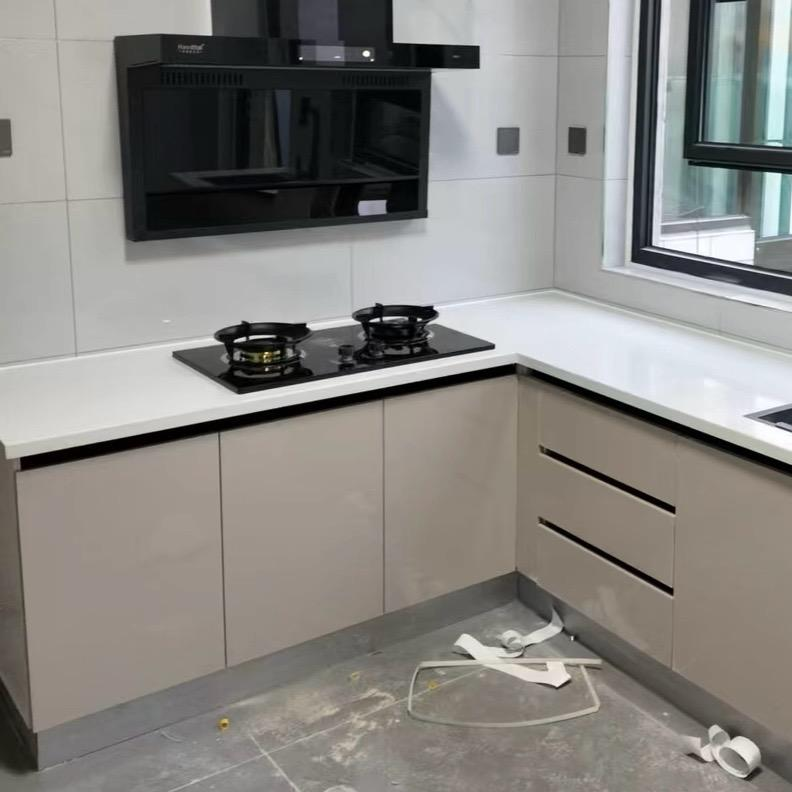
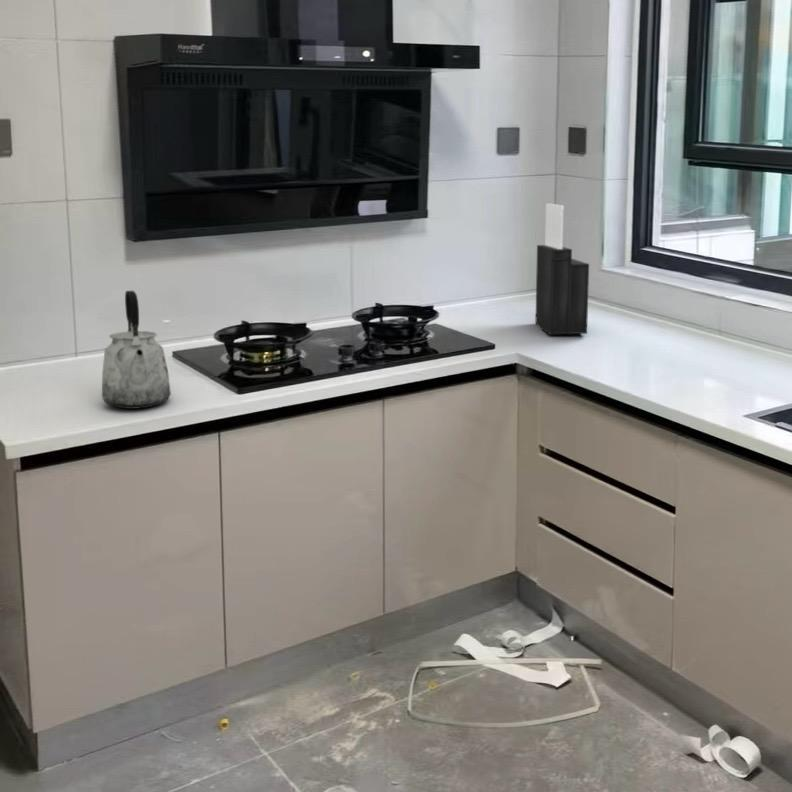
+ knife block [534,203,590,336]
+ kettle [101,290,172,410]
